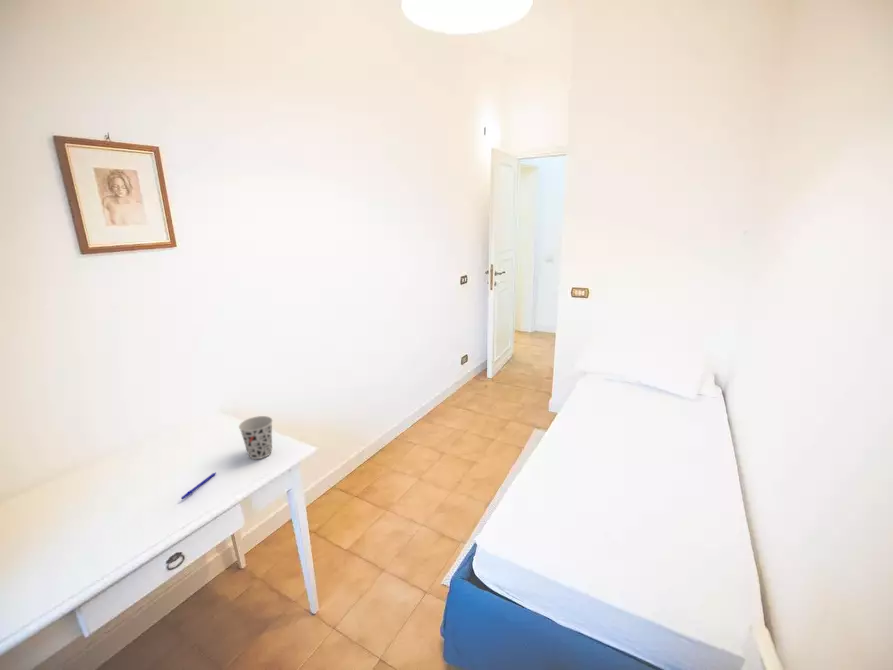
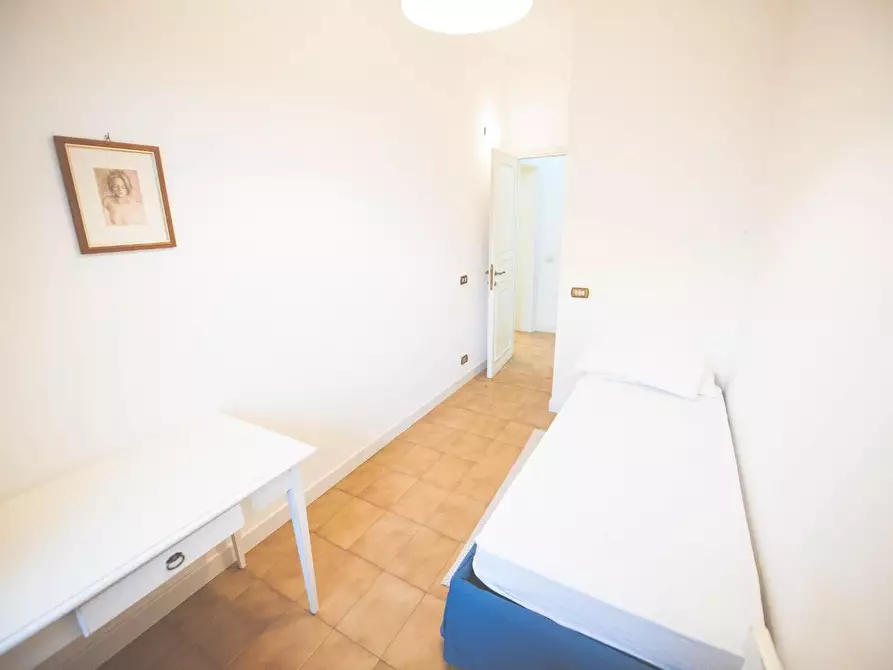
- pen [180,472,217,500]
- cup [238,415,274,460]
